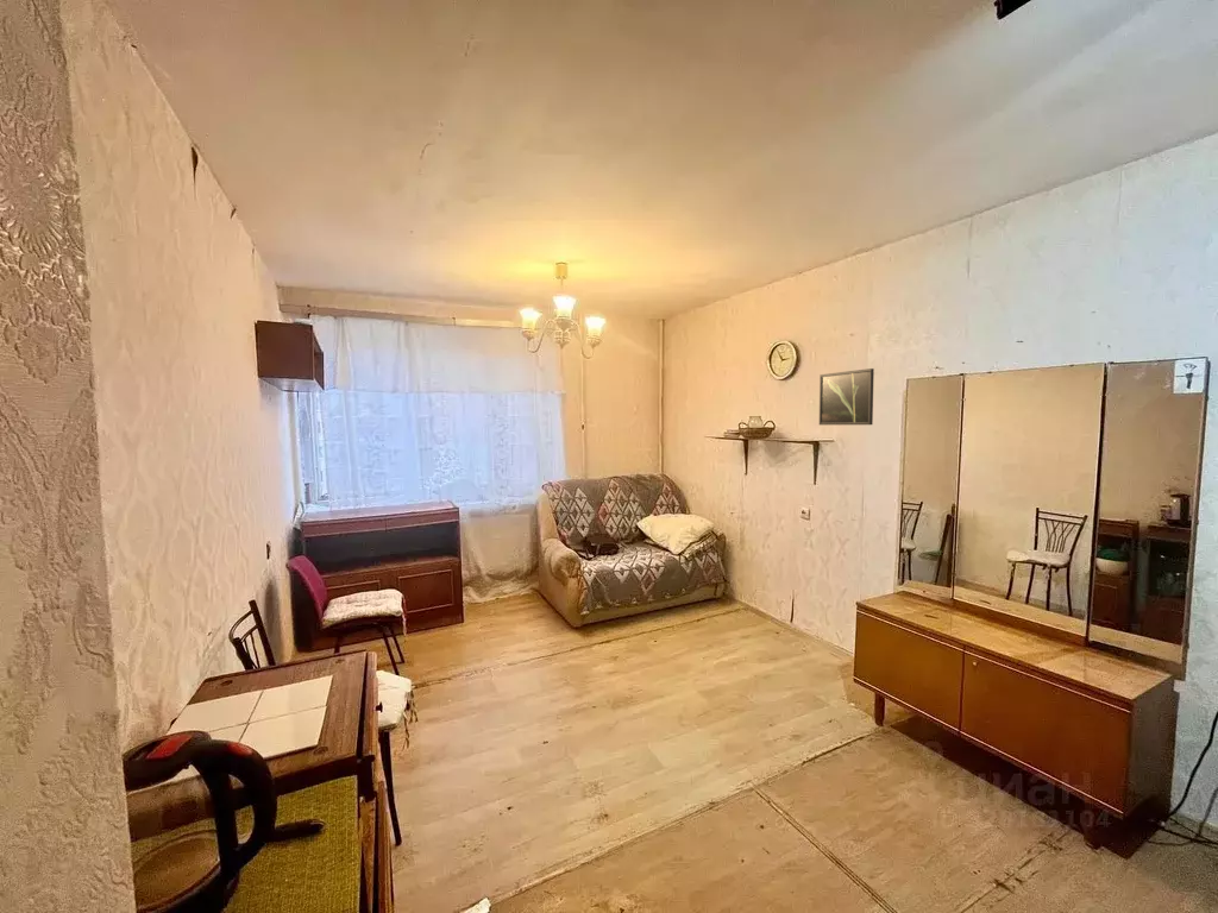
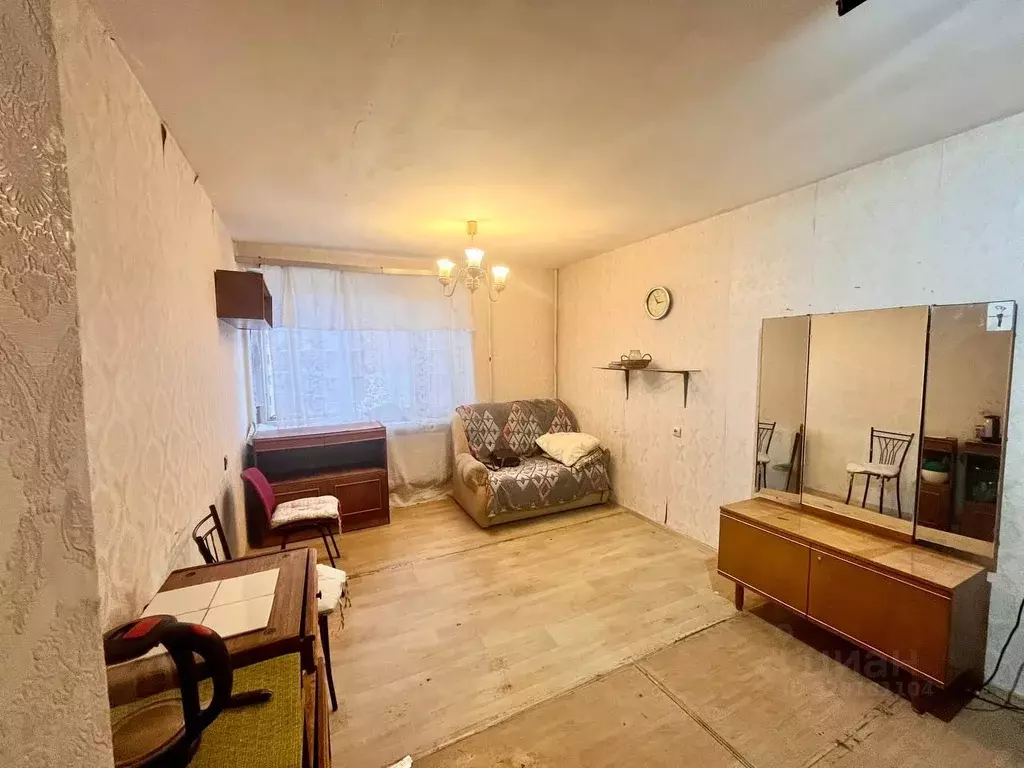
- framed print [818,367,875,426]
